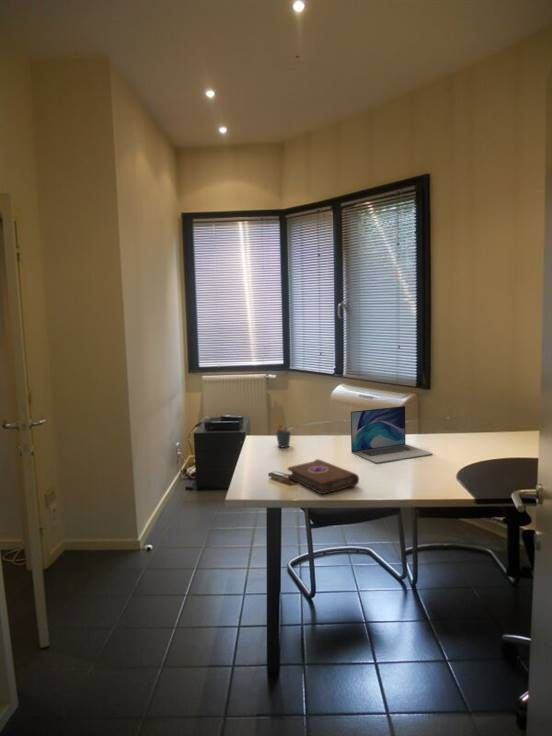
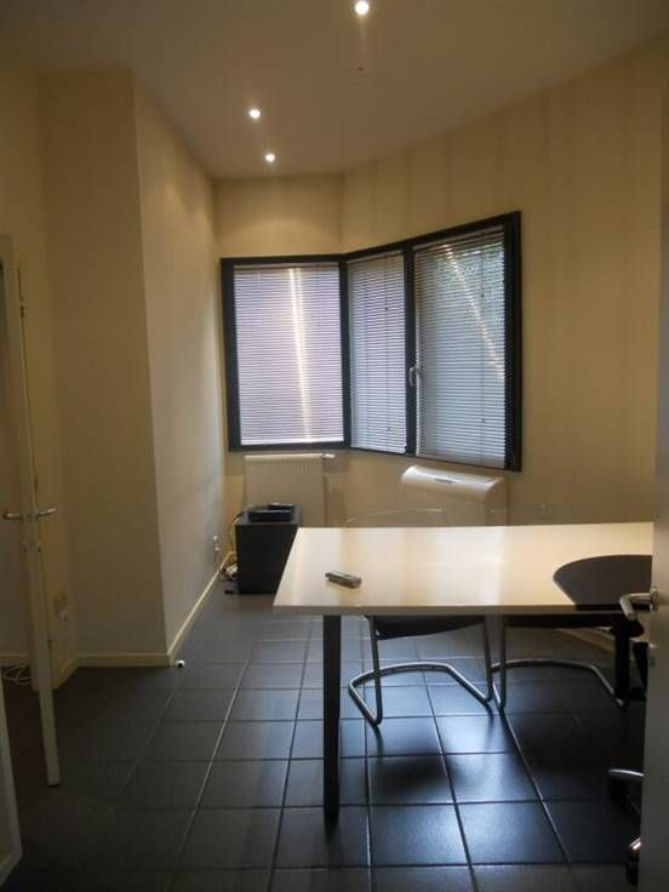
- book [287,458,360,495]
- laptop [350,405,434,464]
- pen holder [274,422,292,448]
